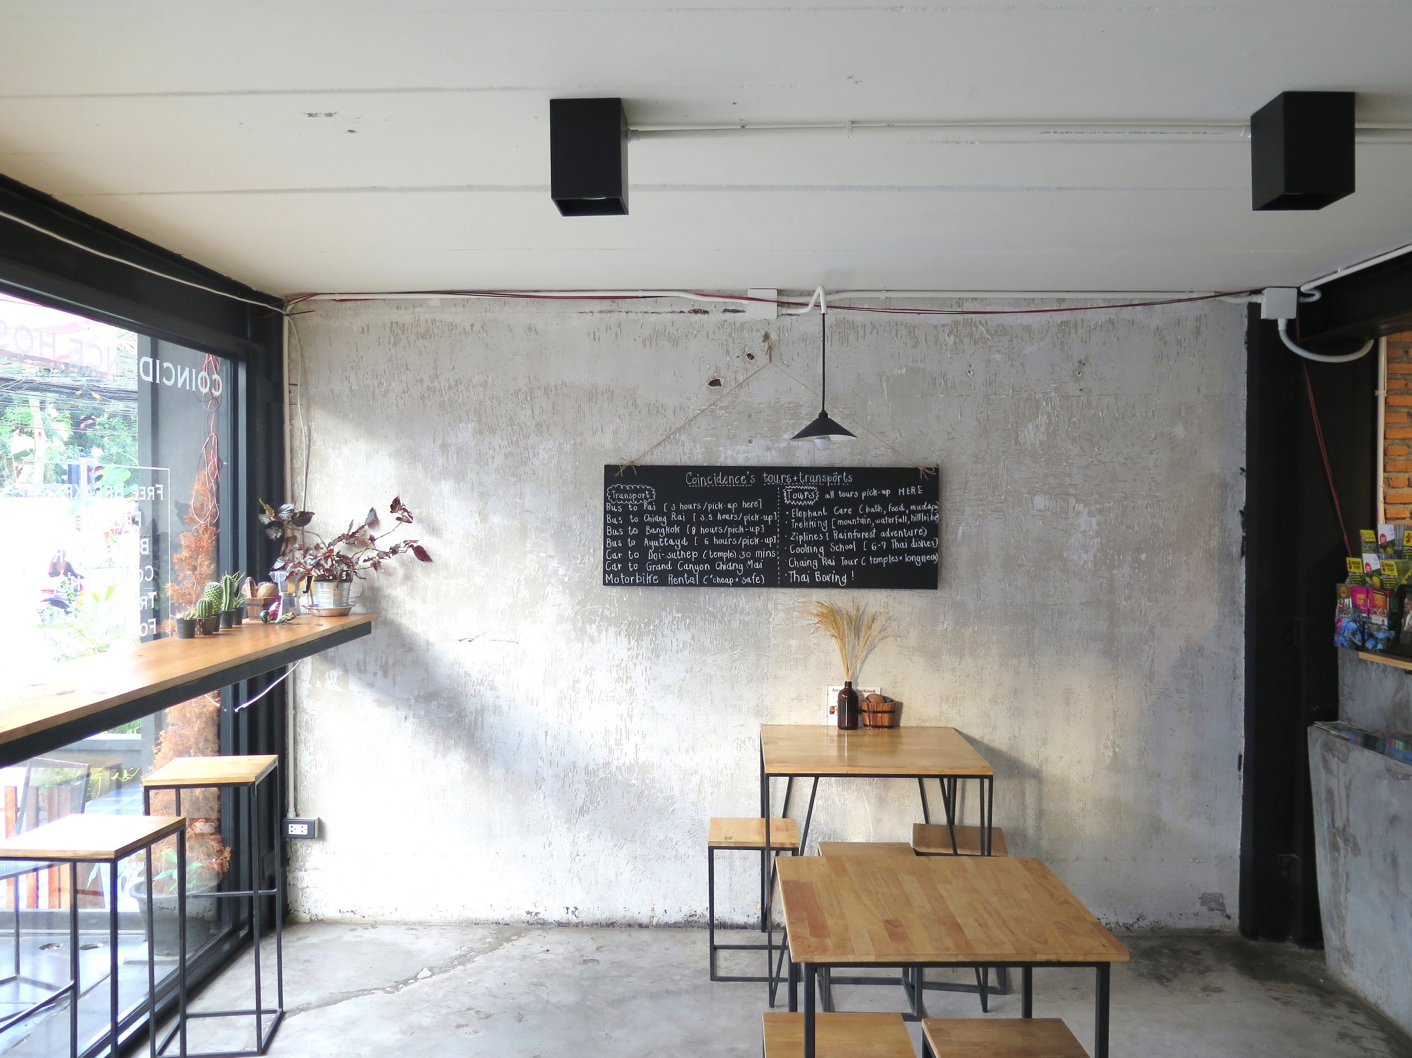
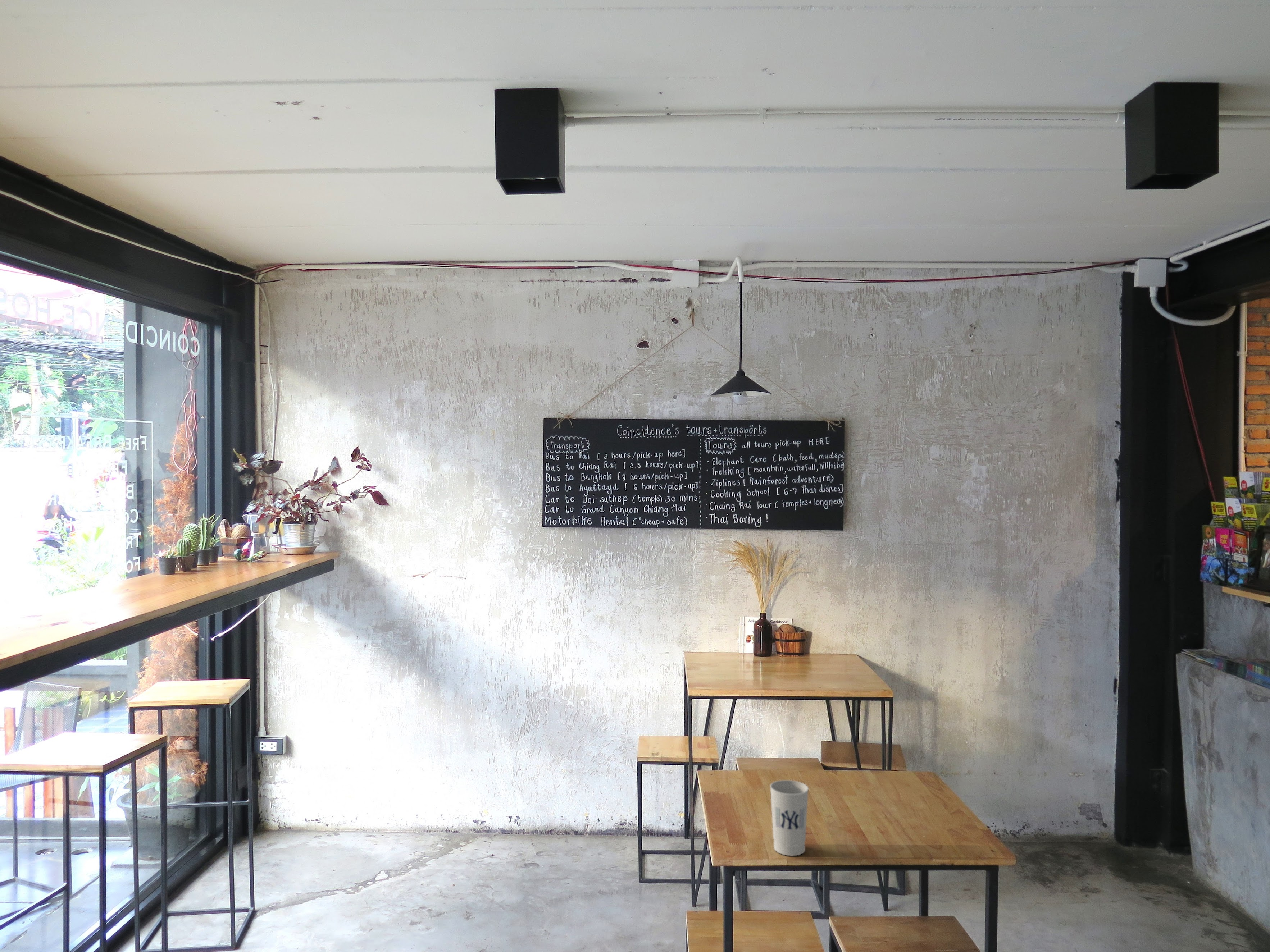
+ cup [770,780,809,856]
